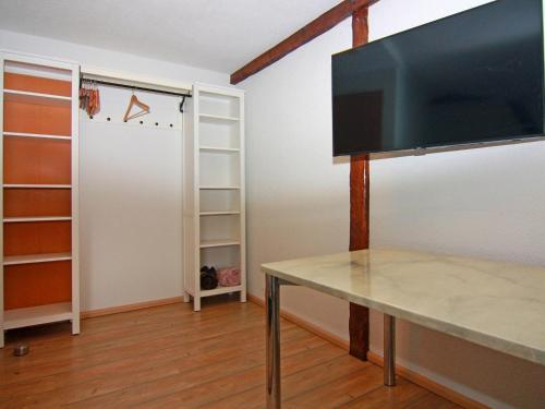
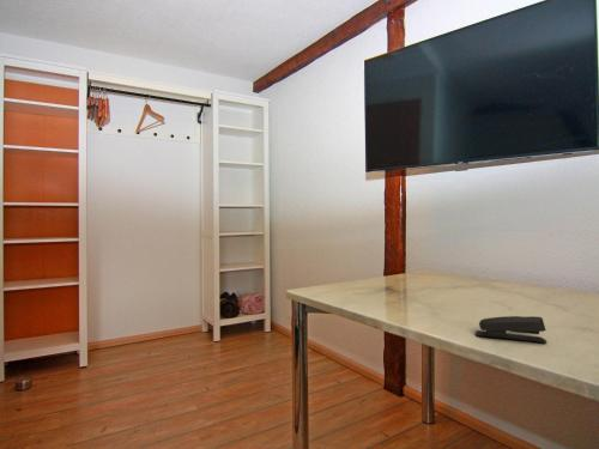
+ stapler [474,315,549,344]
